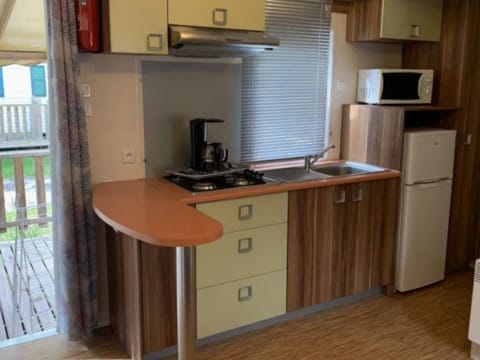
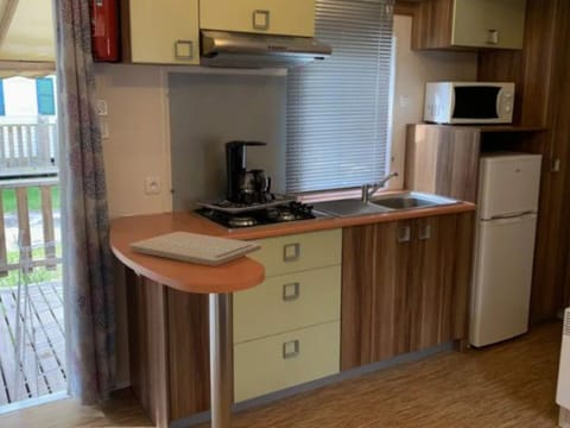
+ cutting board [128,231,262,266]
